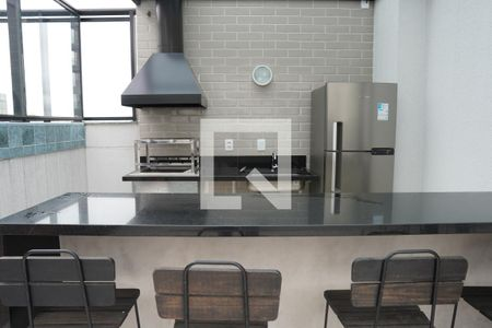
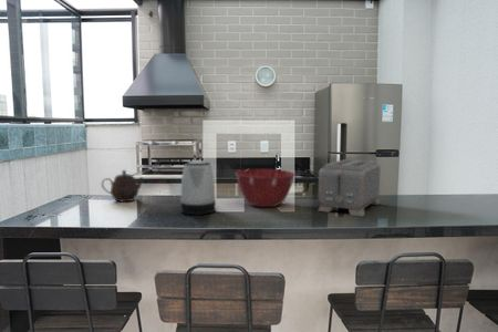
+ teapot [101,169,145,203]
+ kettle [179,159,217,216]
+ toaster [317,158,382,217]
+ mixing bowl [235,168,297,208]
